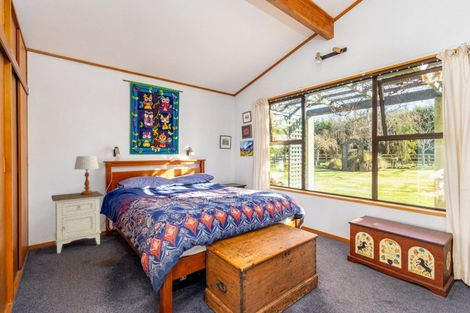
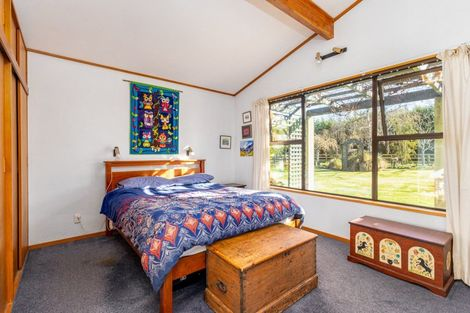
- nightstand [50,190,104,255]
- table lamp [73,155,100,195]
